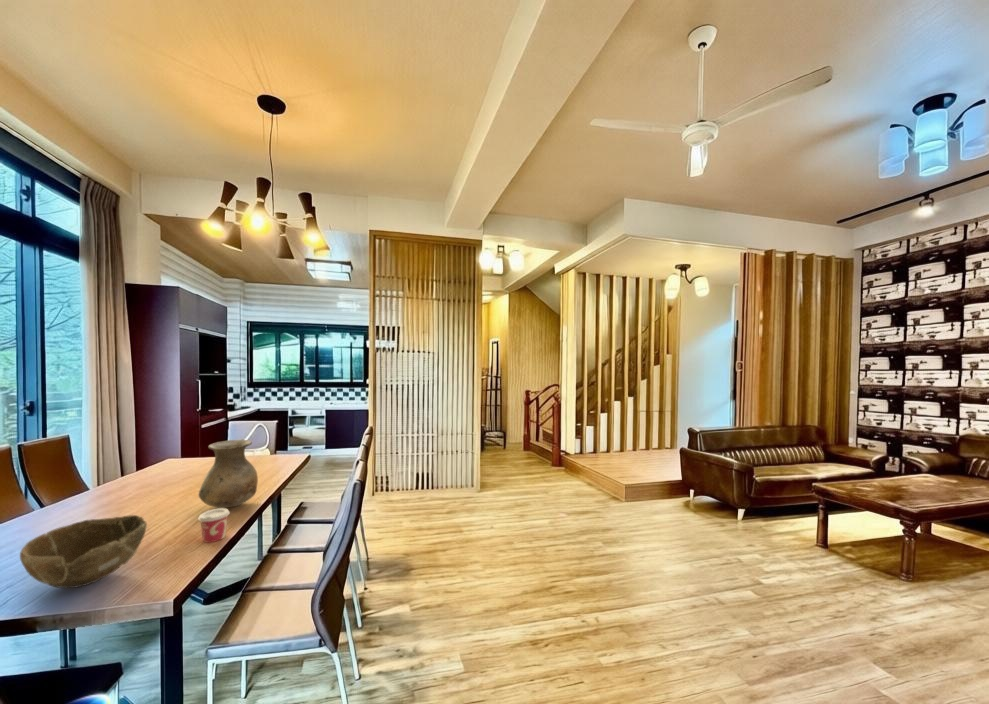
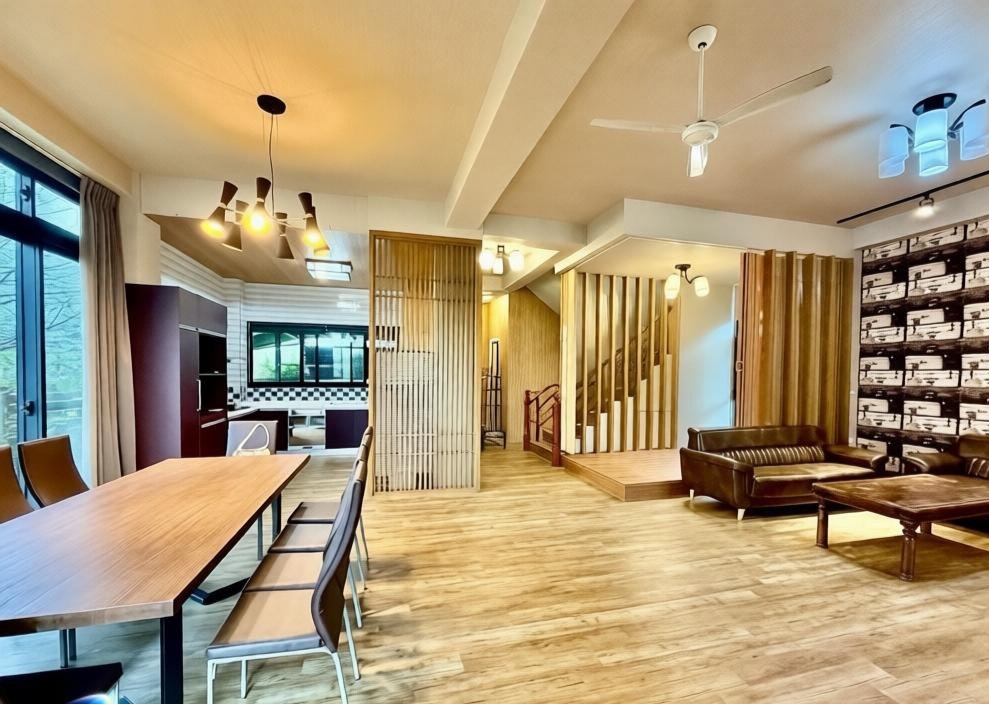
- vase [198,438,259,509]
- bowl [19,514,148,589]
- cup [197,508,231,543]
